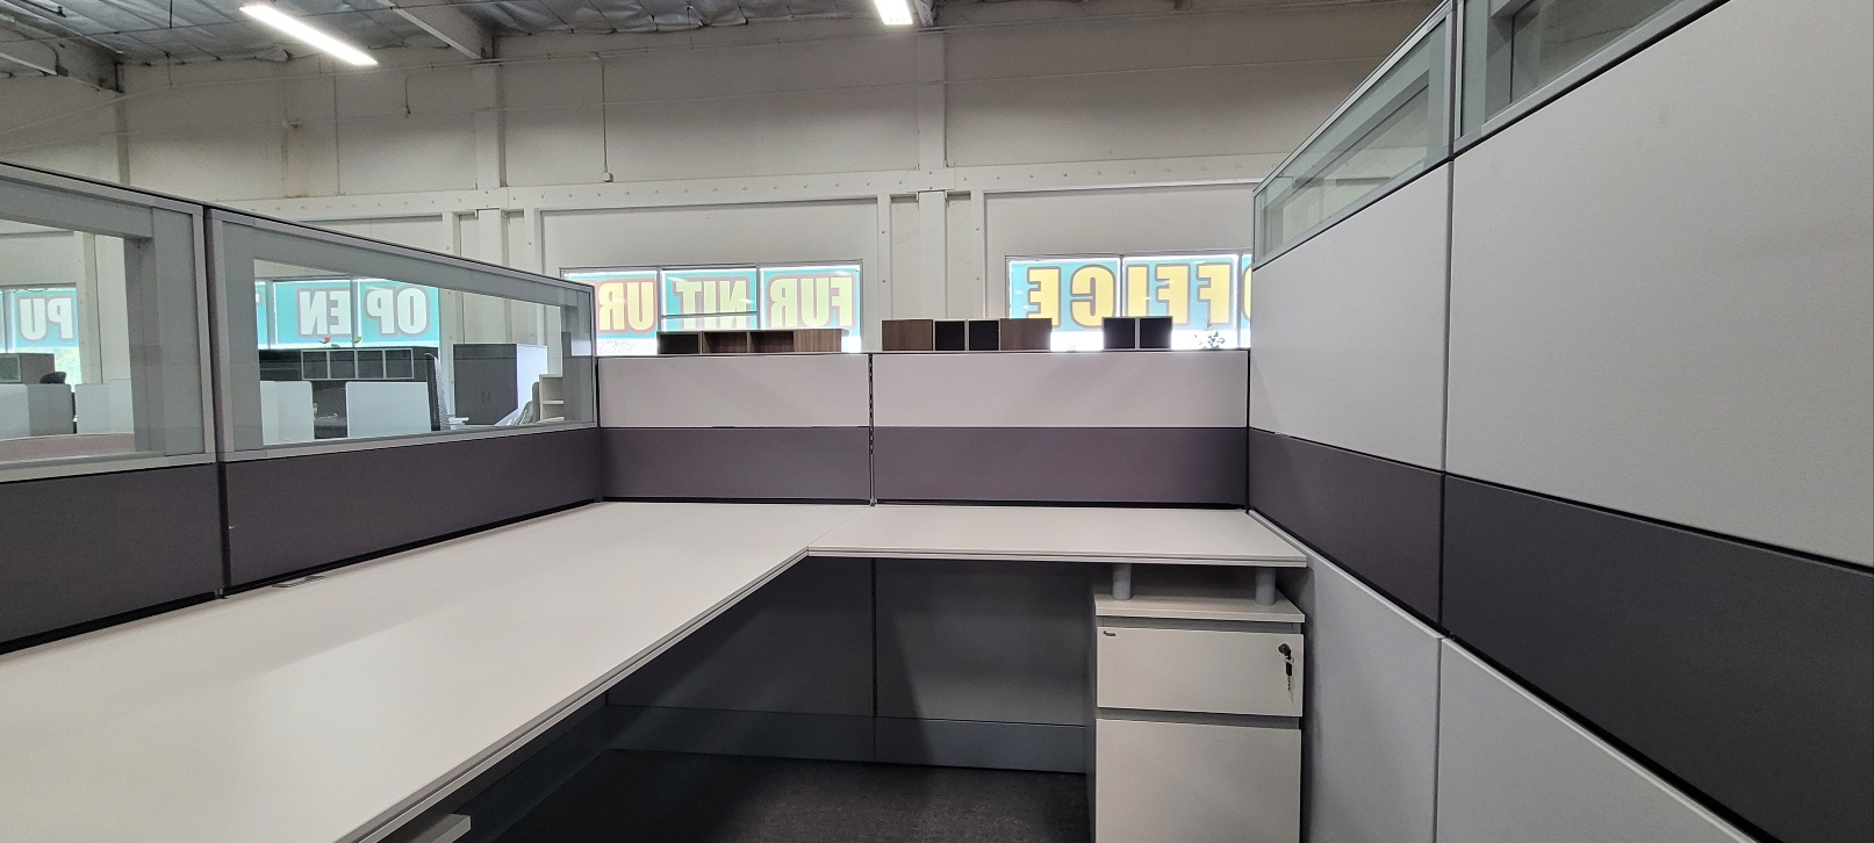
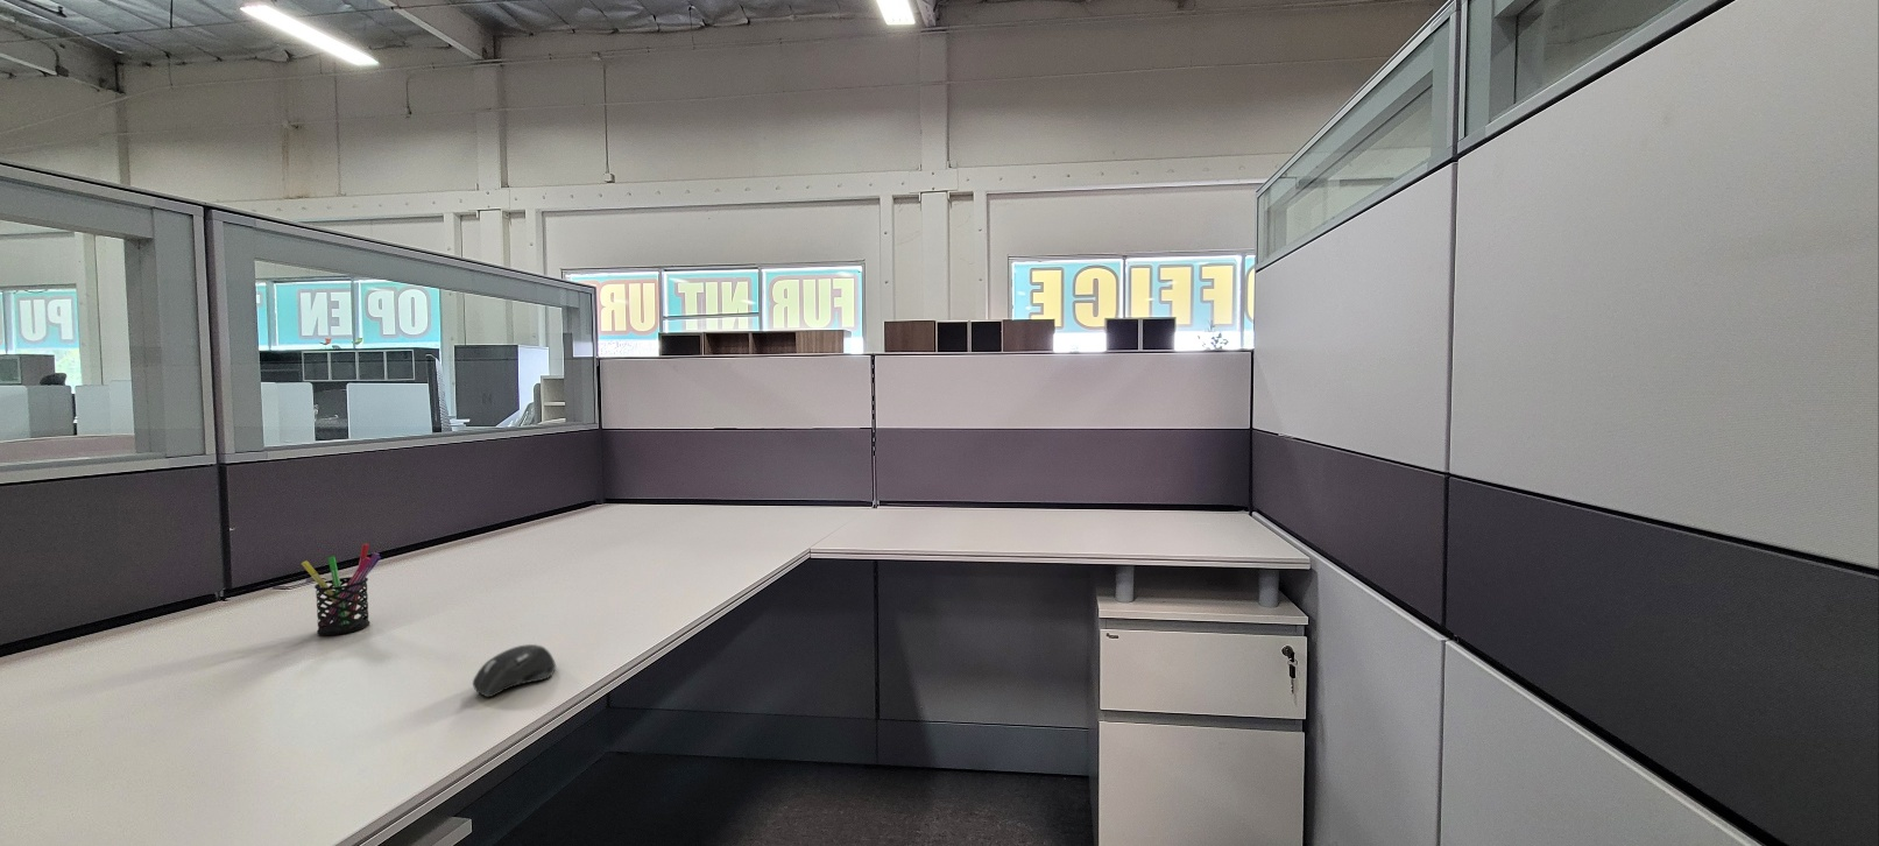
+ pen holder [301,543,382,636]
+ computer mouse [472,643,557,697]
